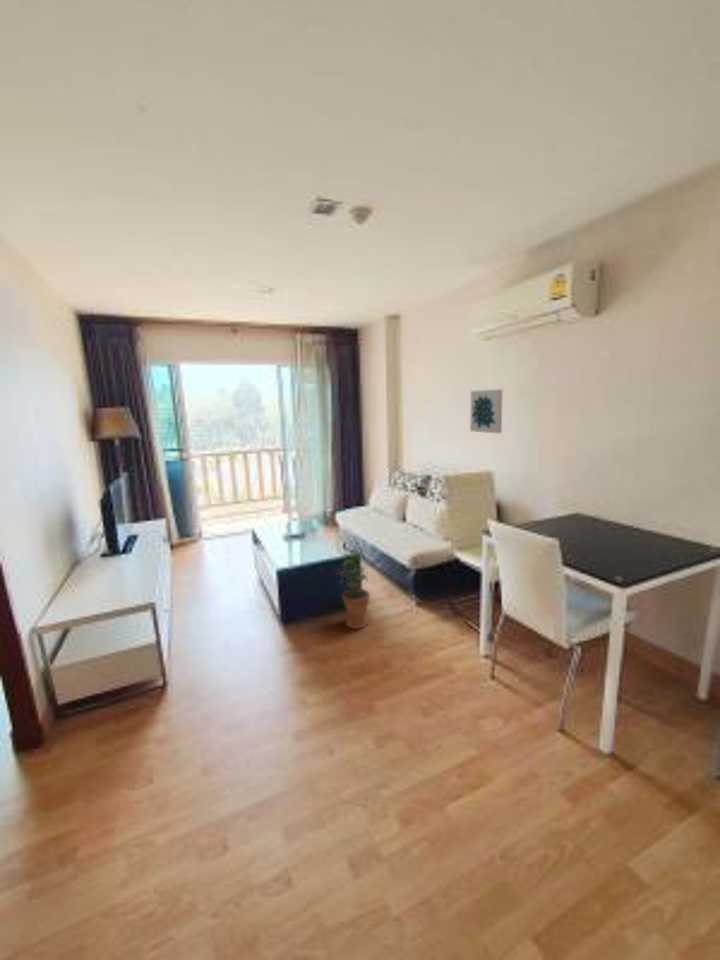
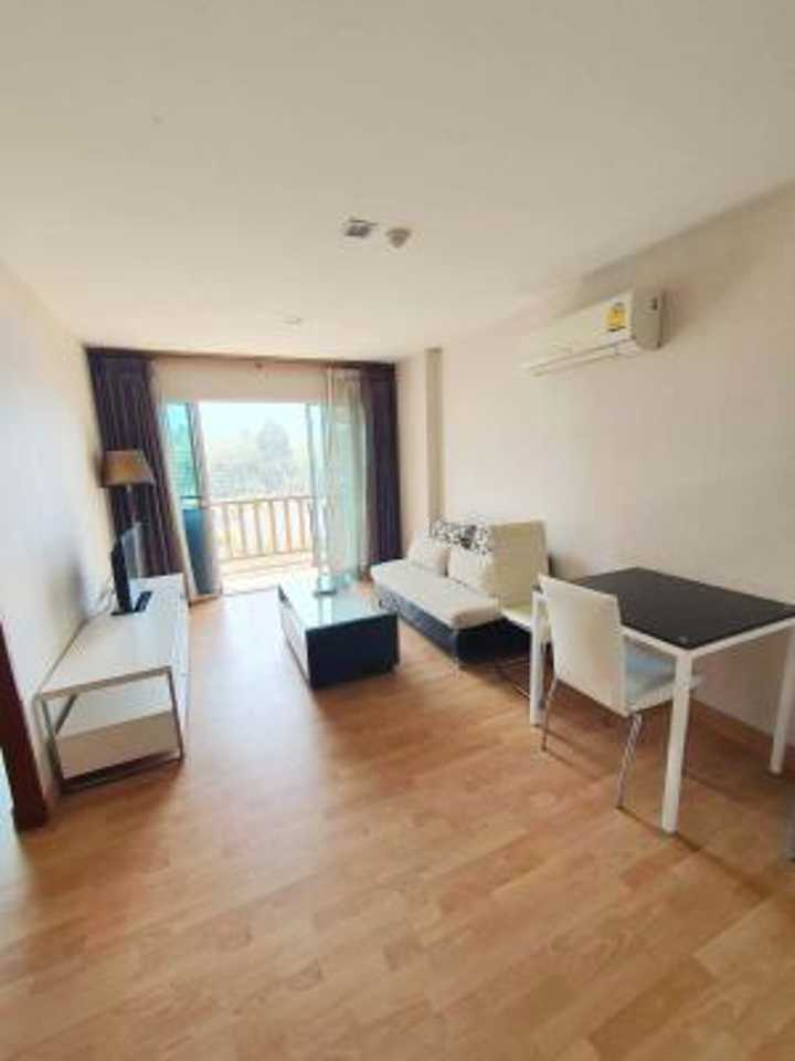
- wall art [469,388,503,434]
- potted plant [335,544,371,630]
